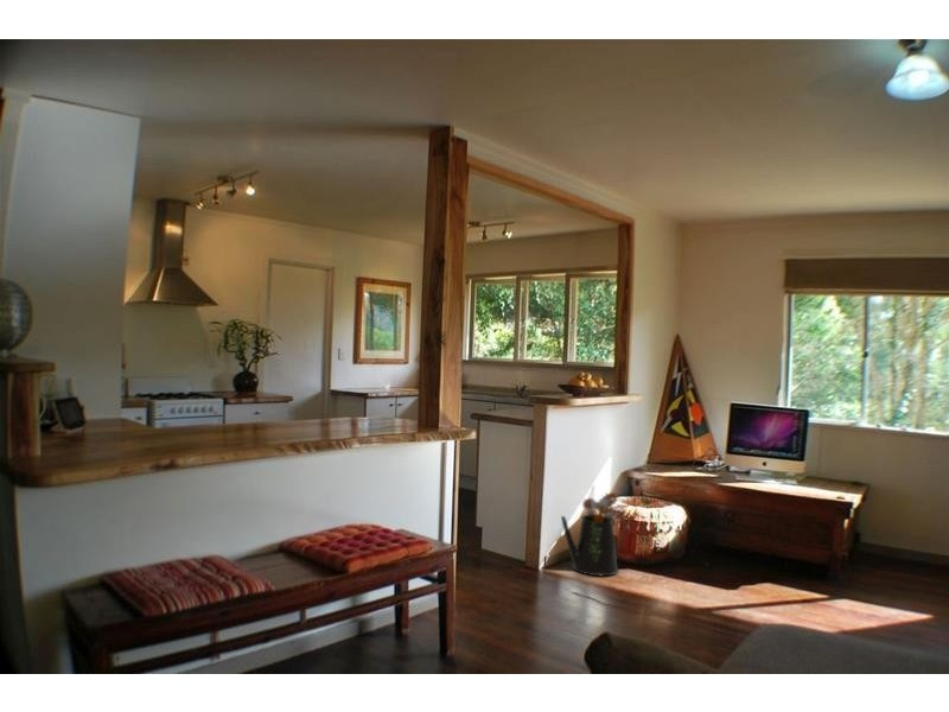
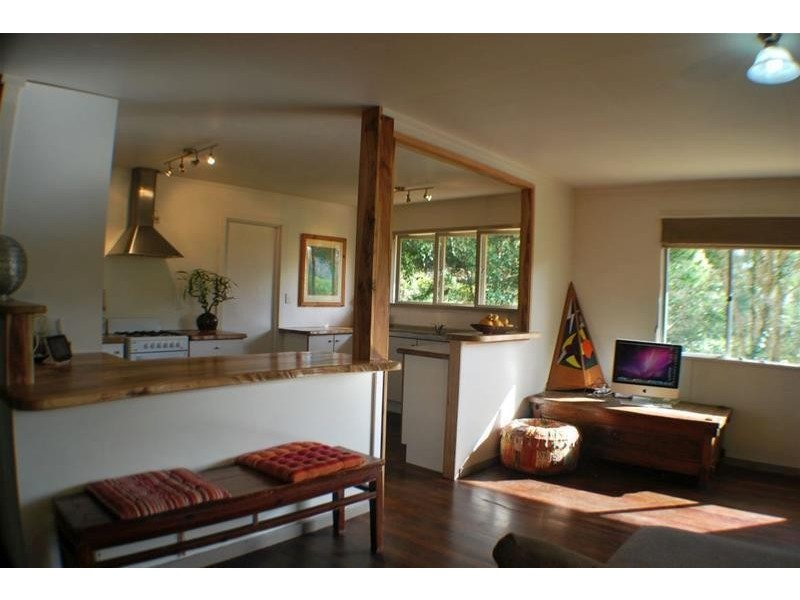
- watering can [560,491,629,577]
